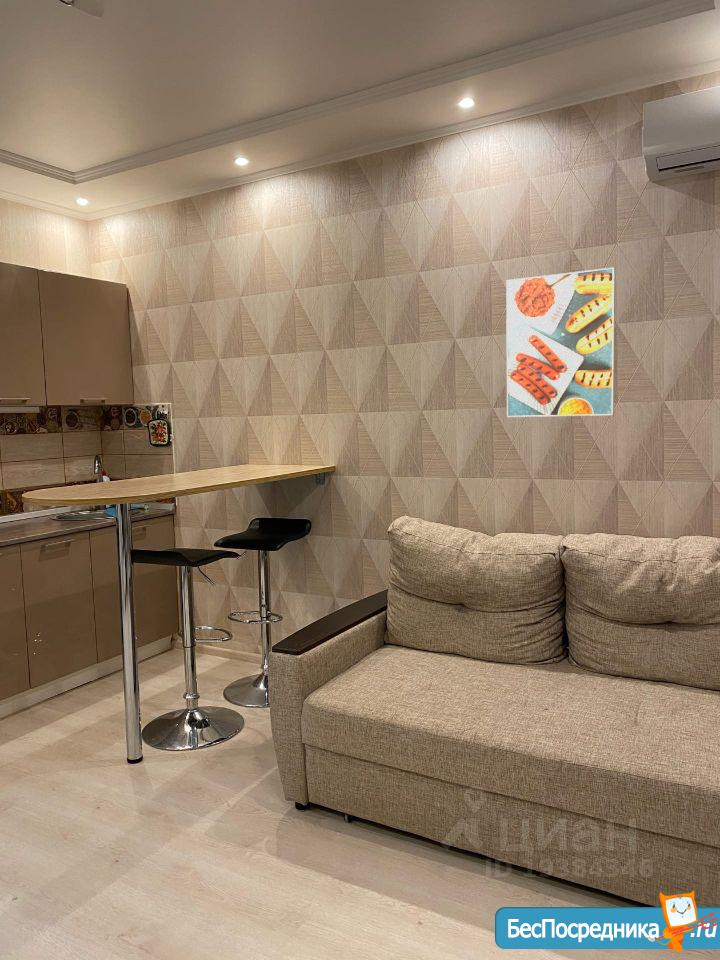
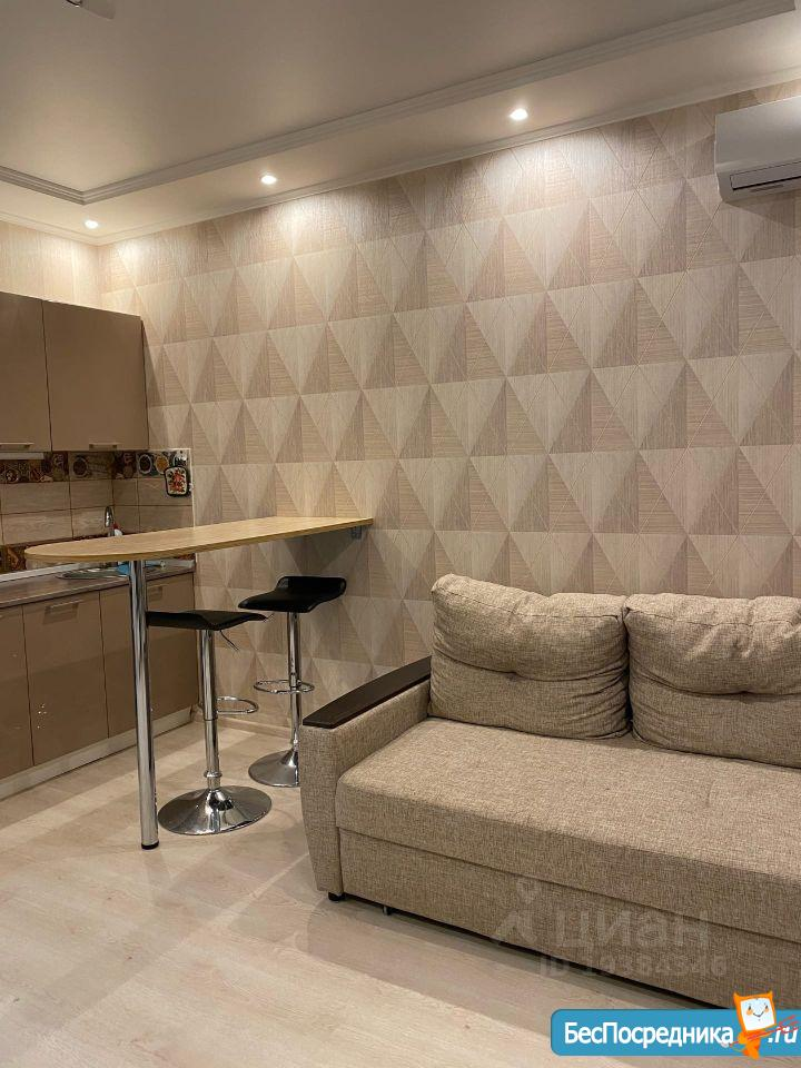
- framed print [505,267,616,418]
